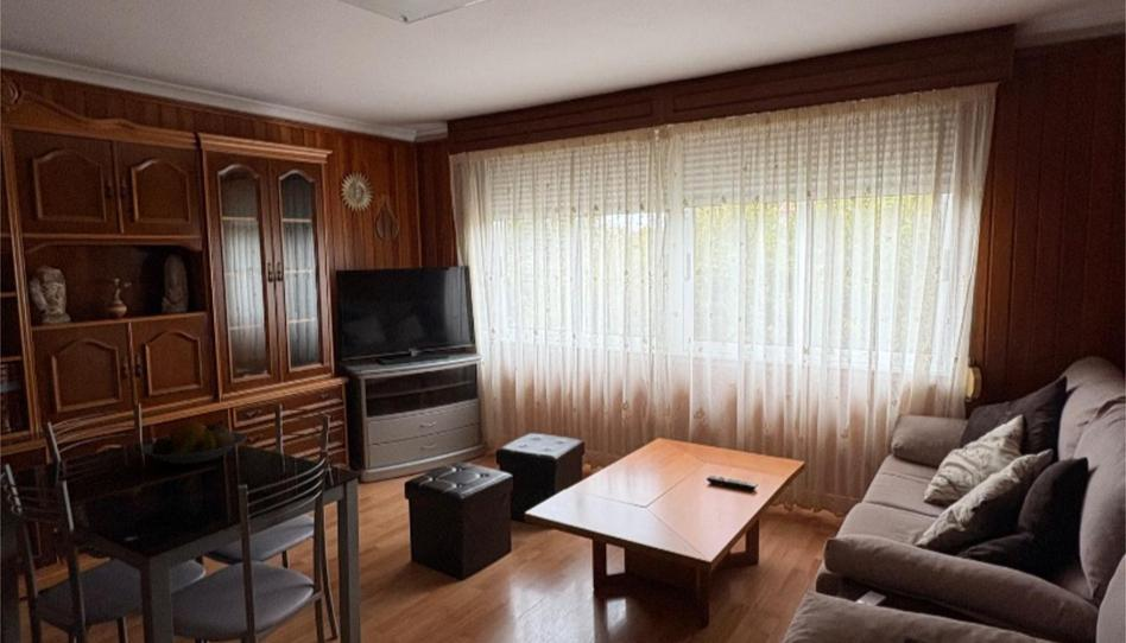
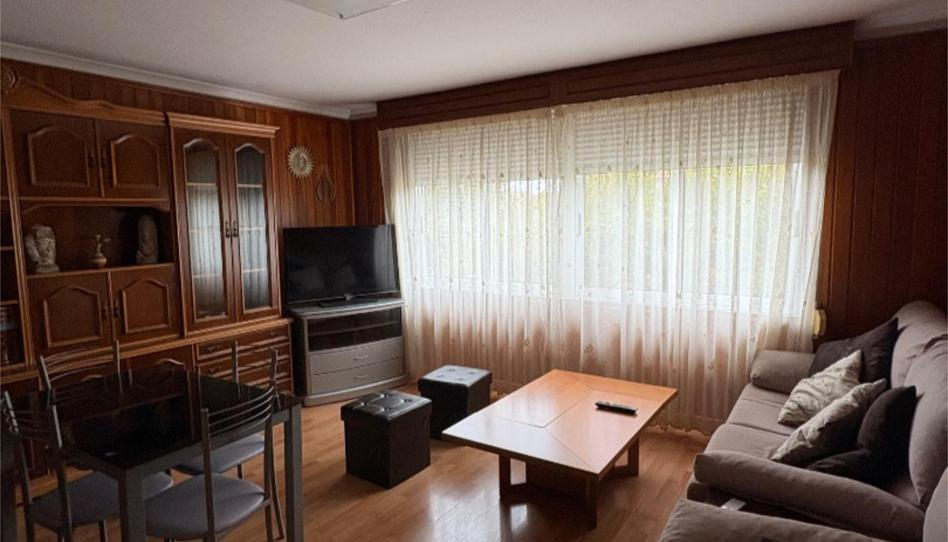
- fruit bowl [140,419,247,465]
